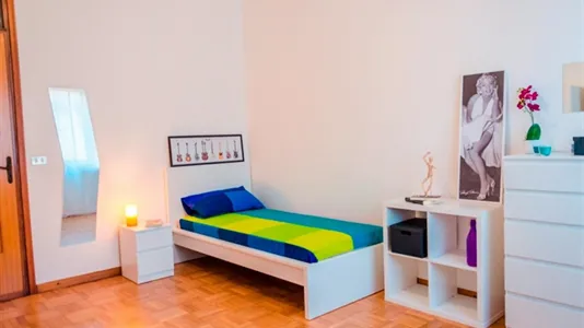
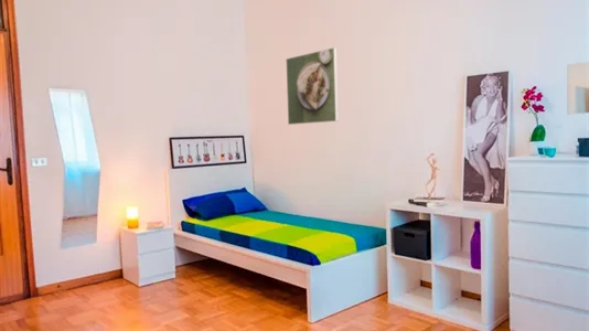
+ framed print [285,46,340,126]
